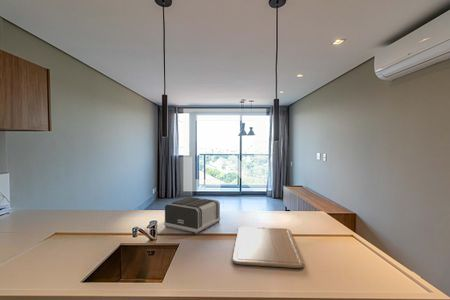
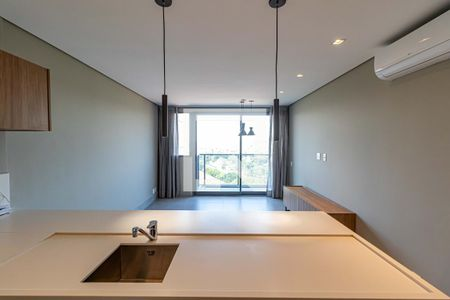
- chopping board [231,226,305,269]
- toaster [163,196,221,235]
